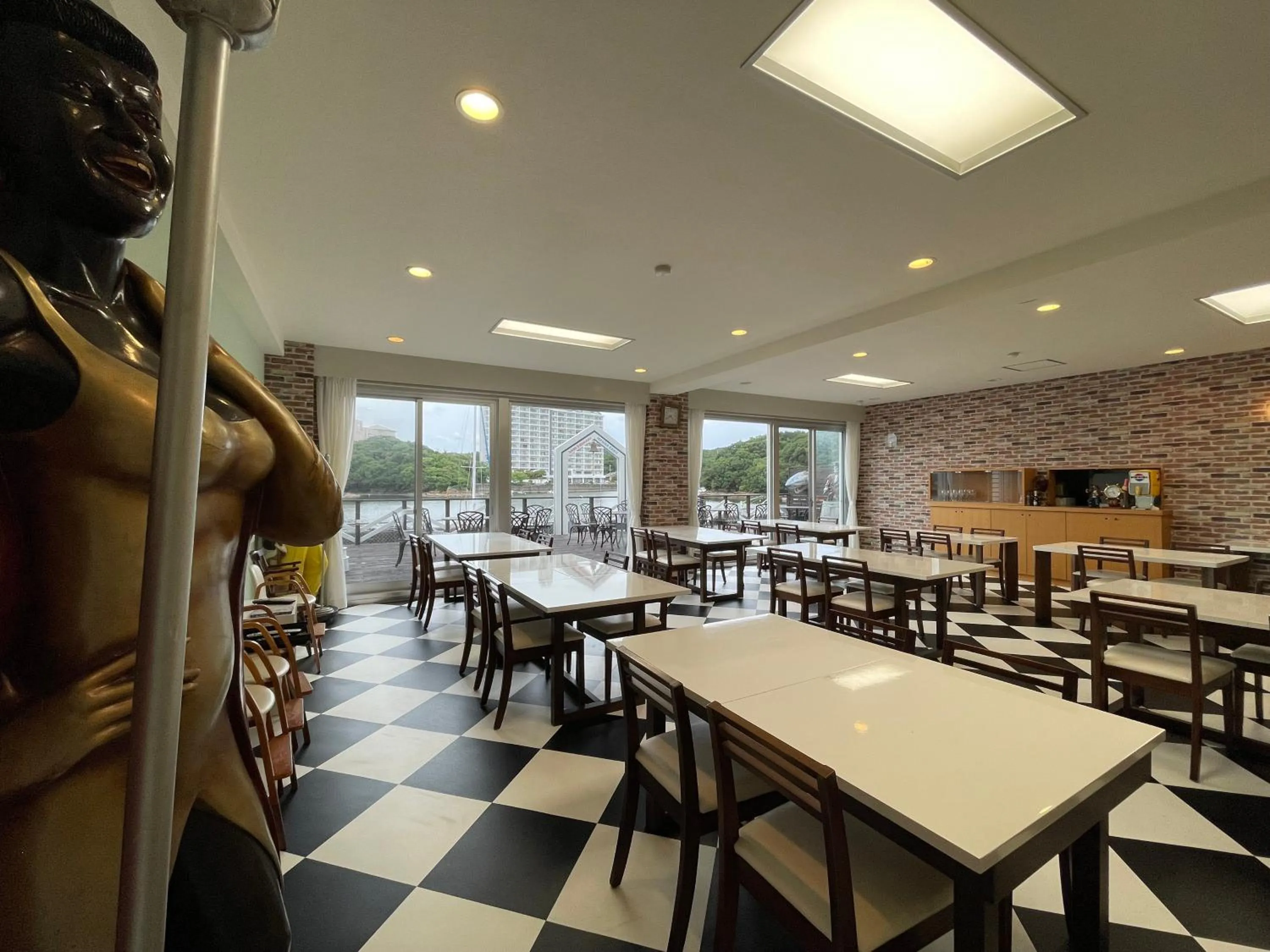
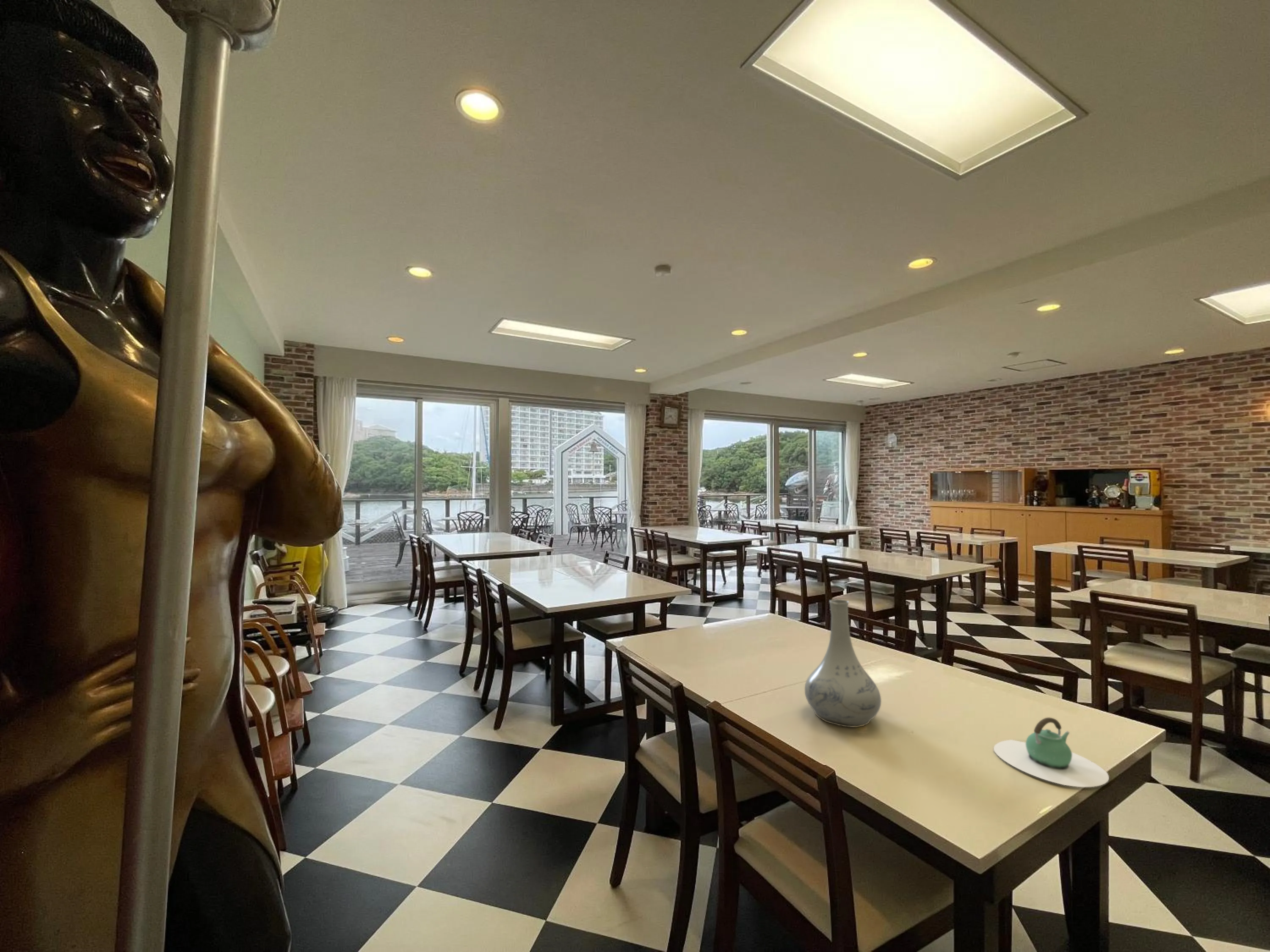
+ vase [804,599,882,728]
+ teapot [993,717,1110,787]
